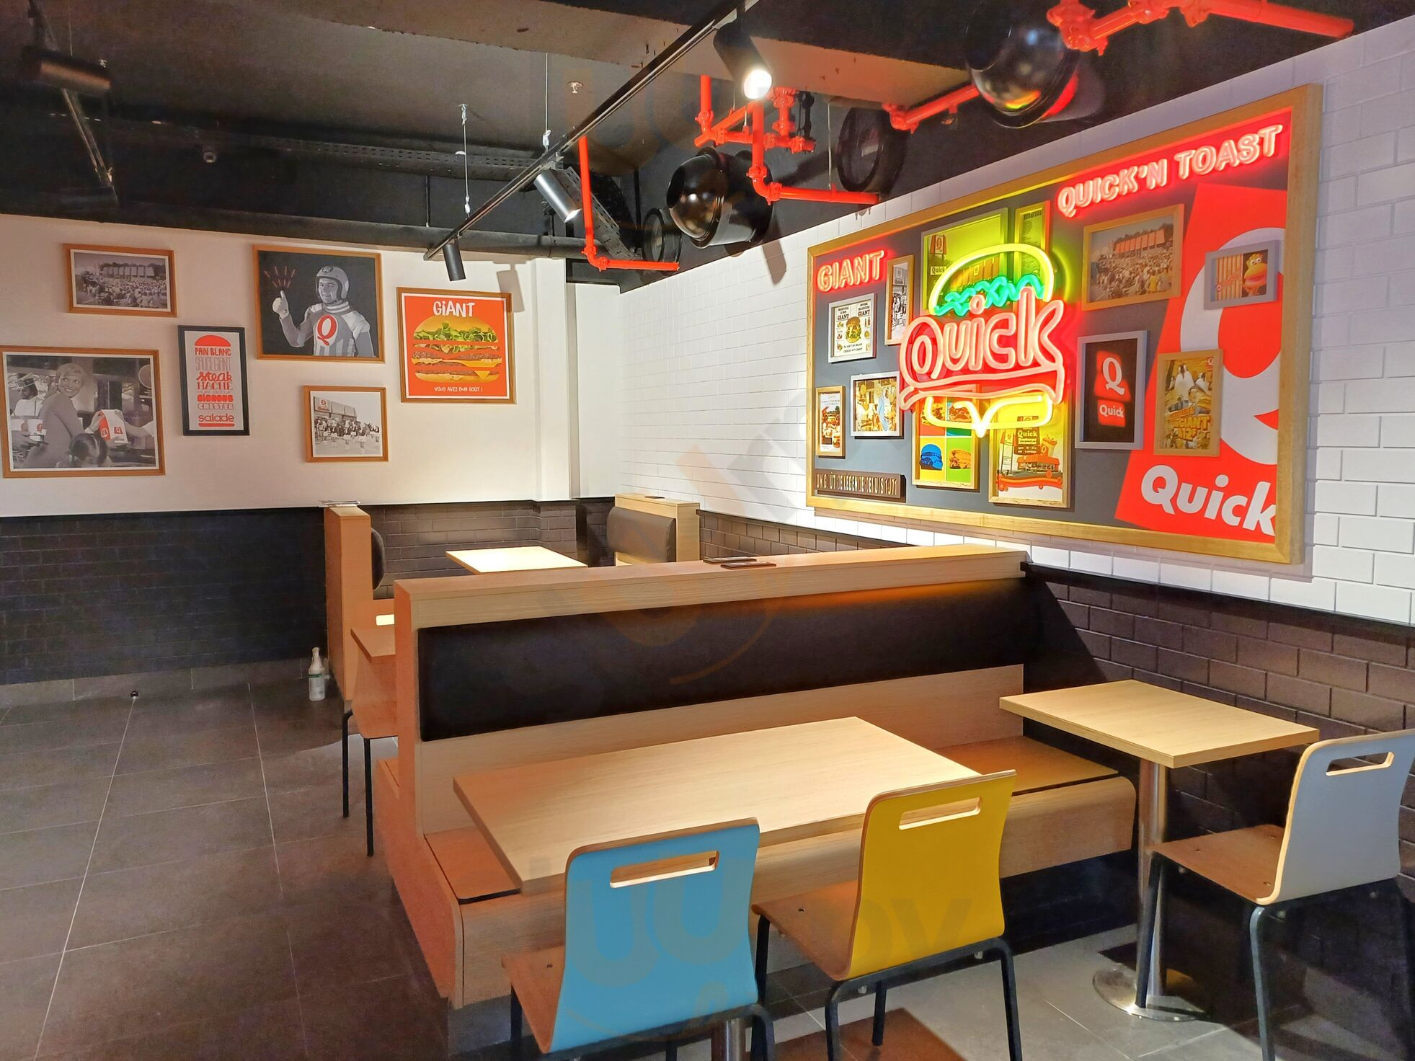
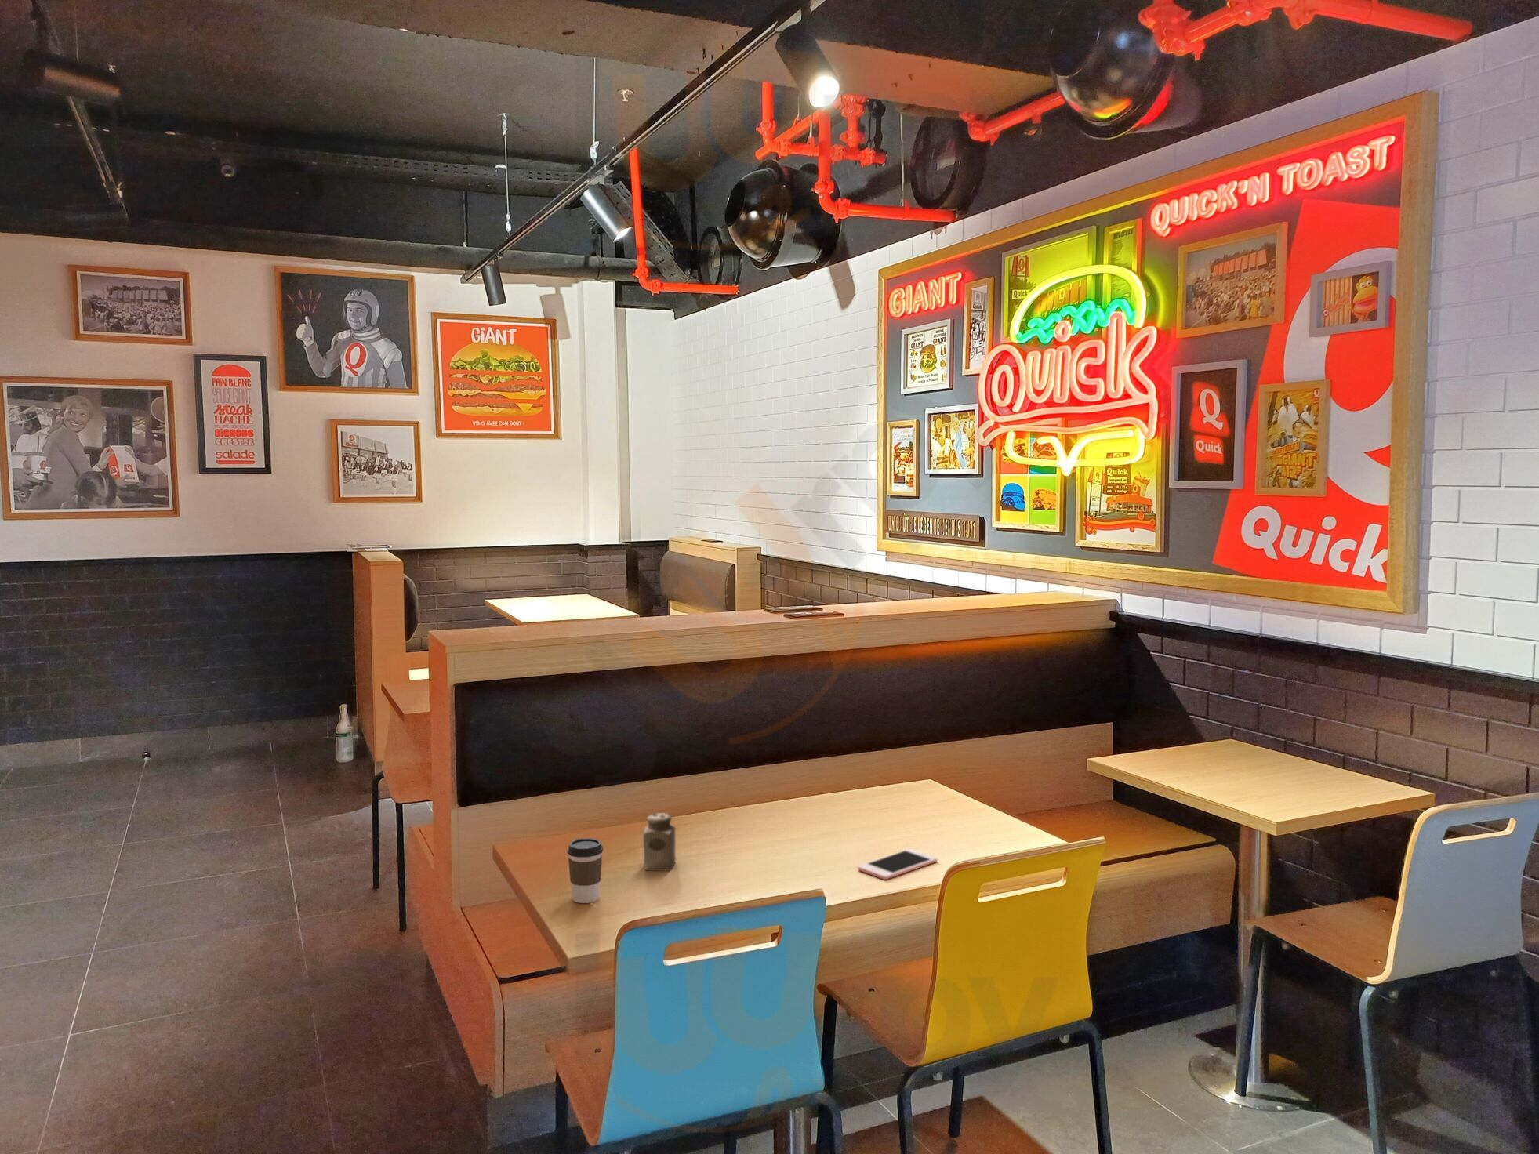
+ coffee cup [567,838,603,904]
+ cell phone [857,849,938,880]
+ salt shaker [643,813,676,872]
